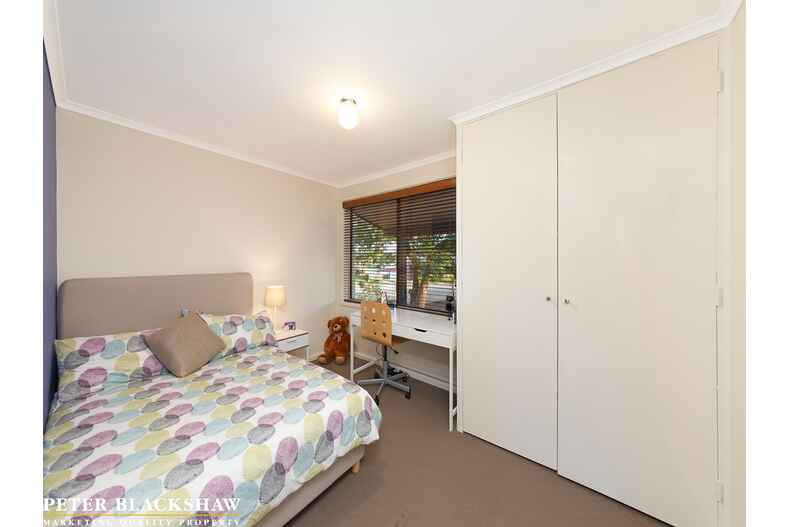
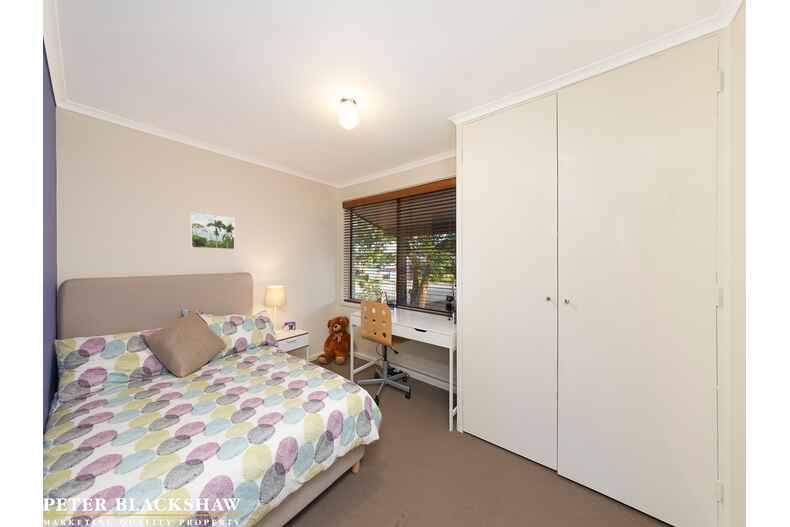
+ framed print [189,212,236,250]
